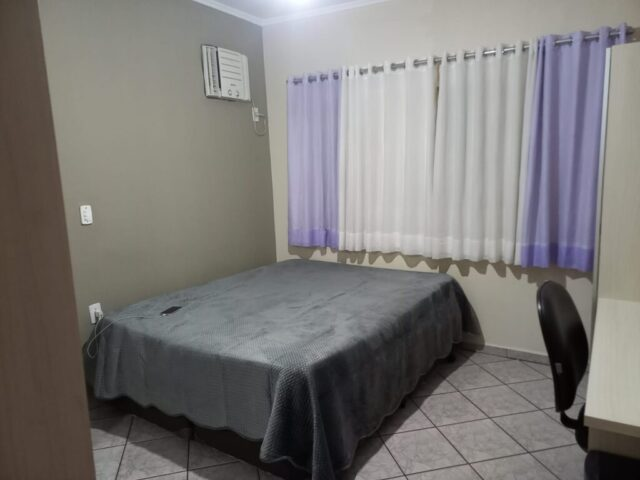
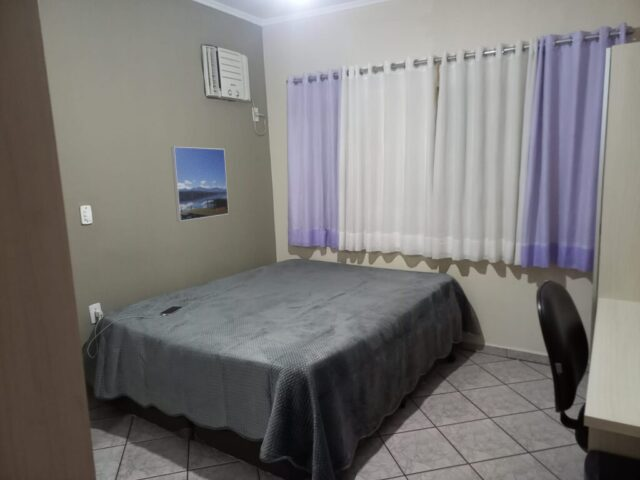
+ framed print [170,146,230,222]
